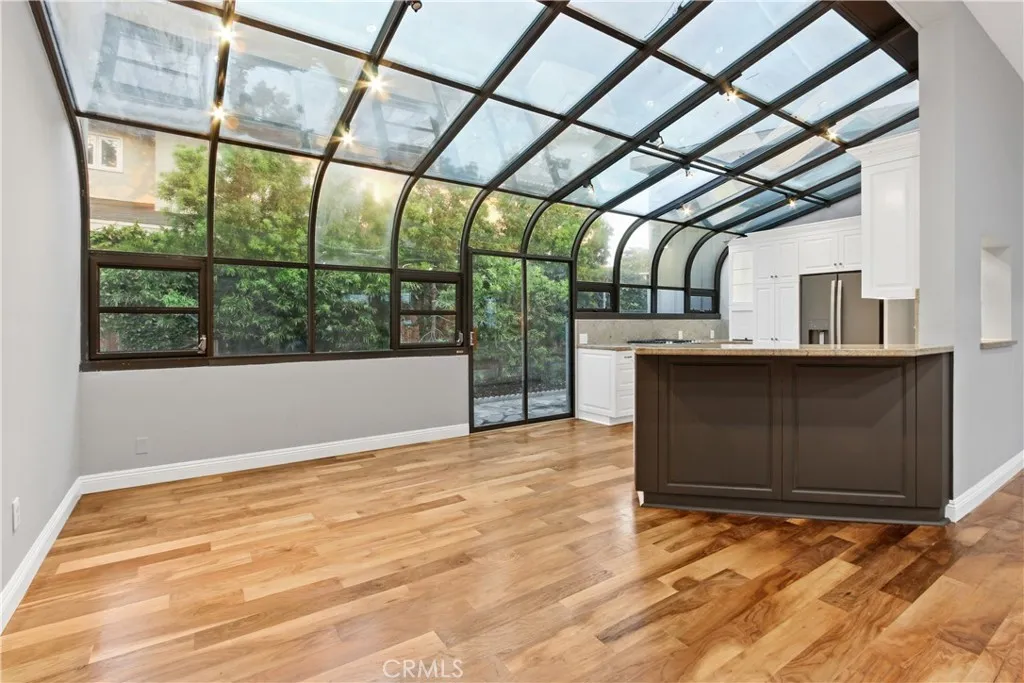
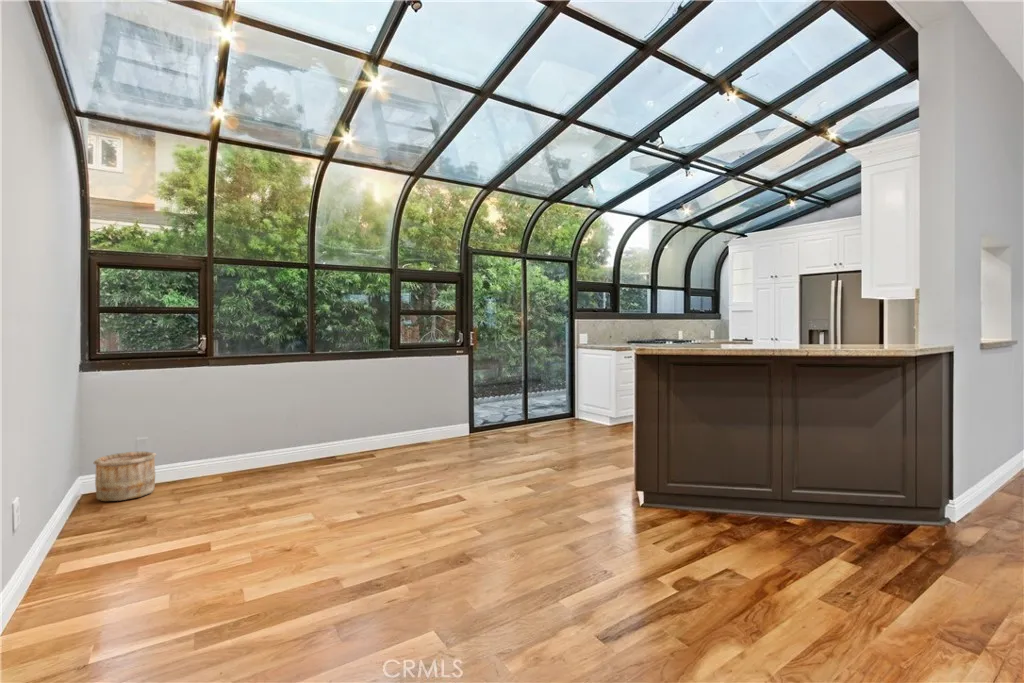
+ wooden bucket [93,450,157,502]
